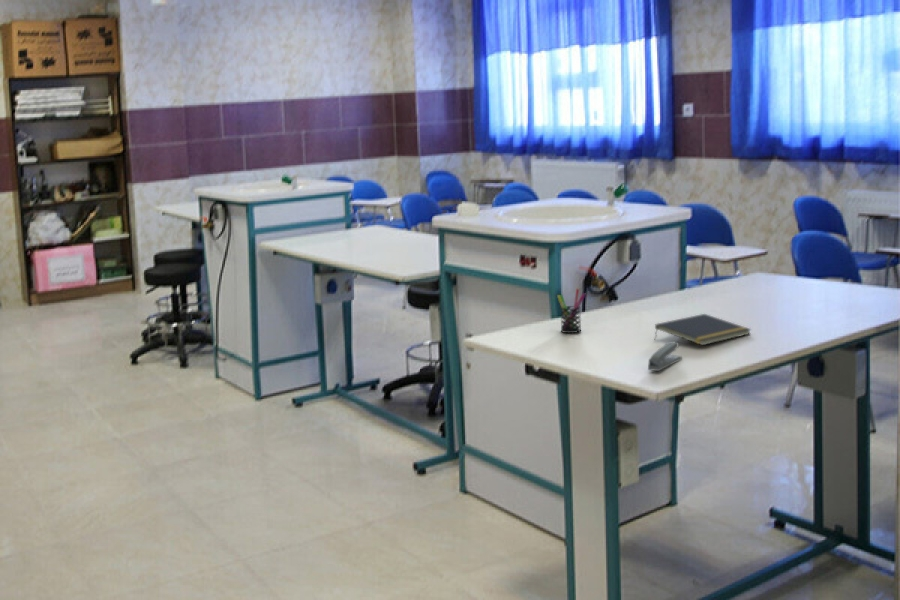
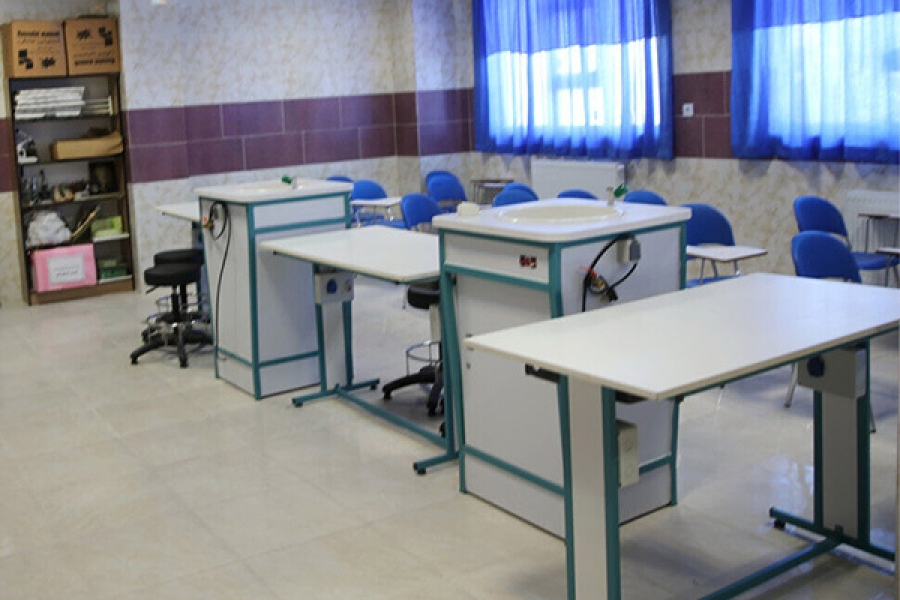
- pen holder [556,288,587,334]
- stapler [647,340,683,372]
- notepad [654,313,752,346]
